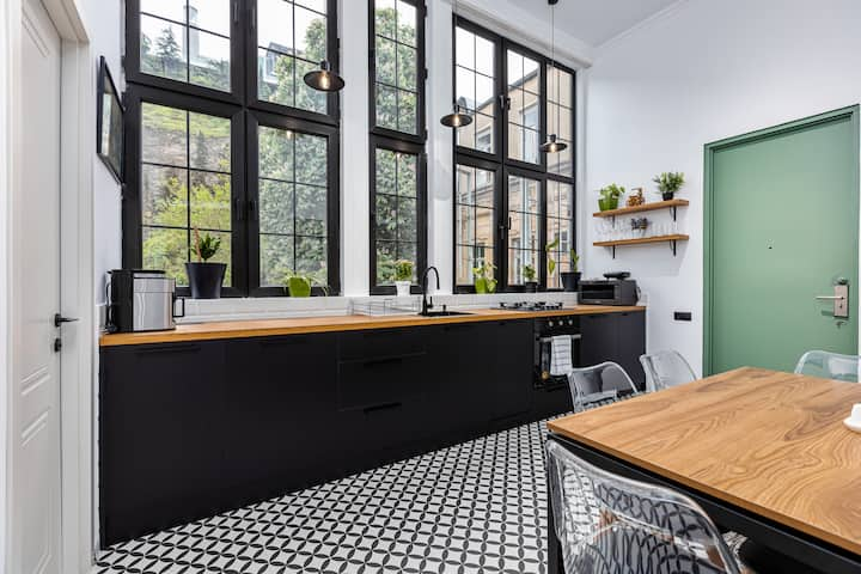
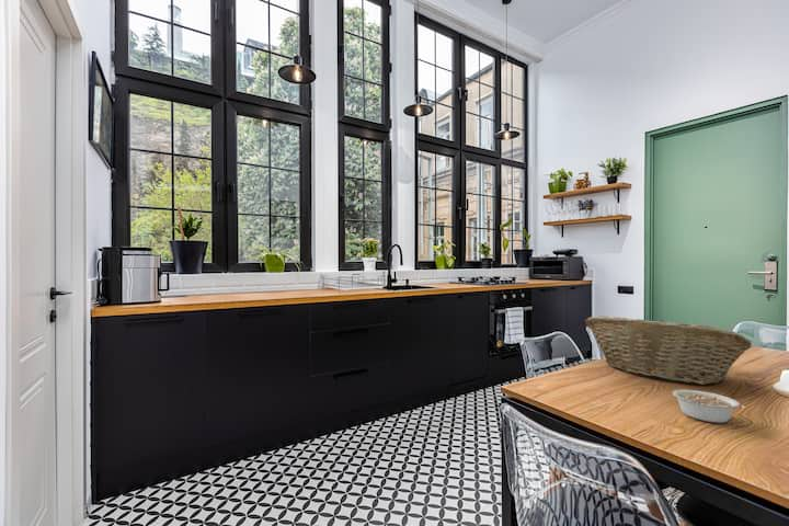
+ legume [672,389,741,424]
+ fruit basket [584,315,753,386]
